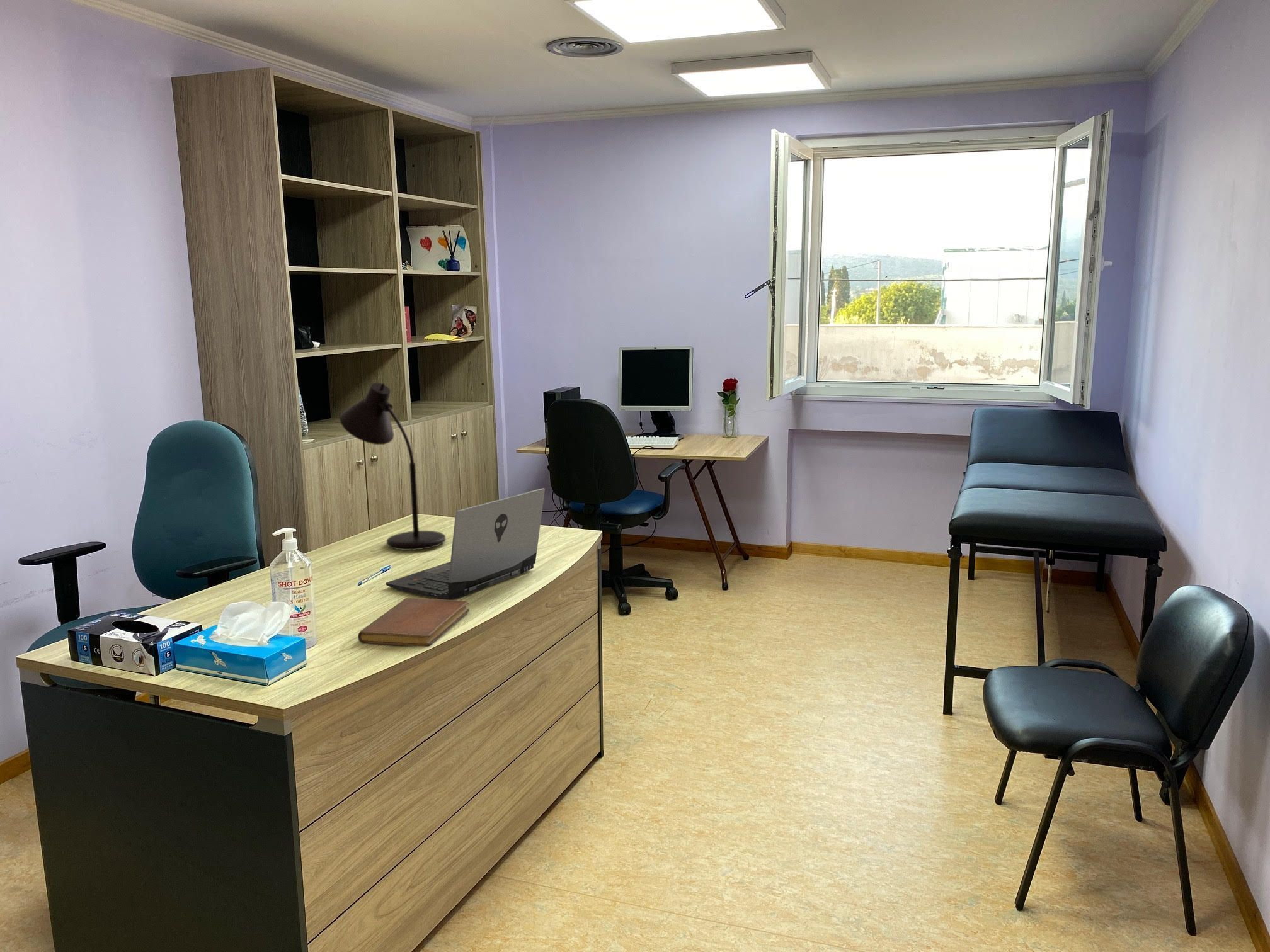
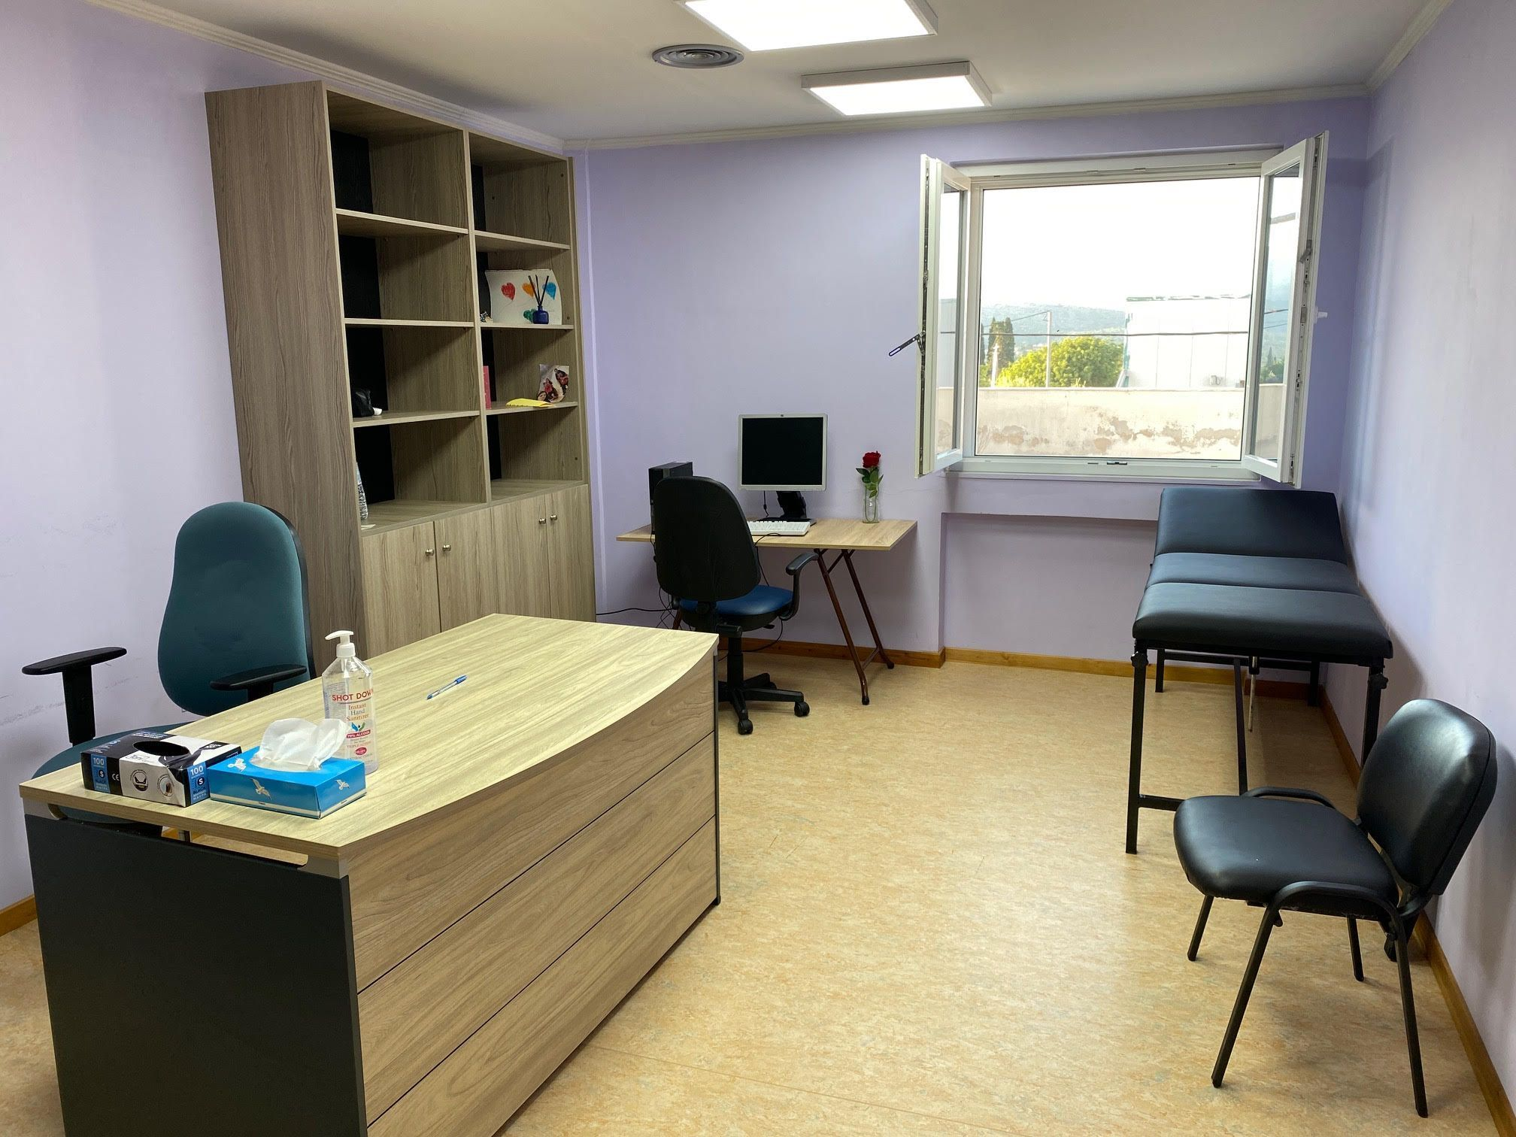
- desk lamp [339,382,446,551]
- laptop computer [386,487,546,600]
- notebook [358,597,470,647]
